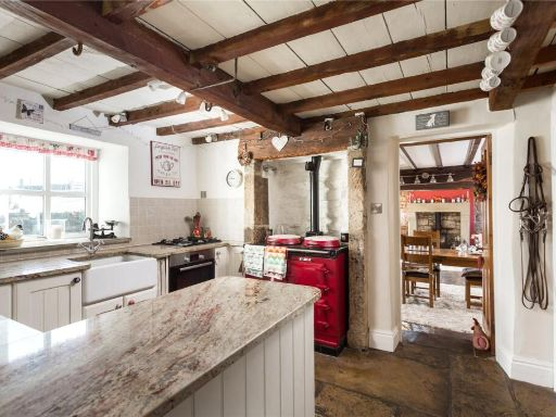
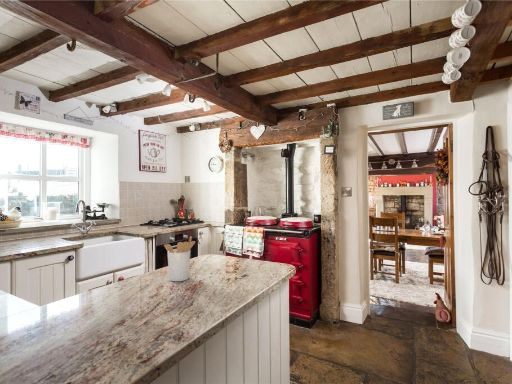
+ utensil holder [163,235,196,282]
